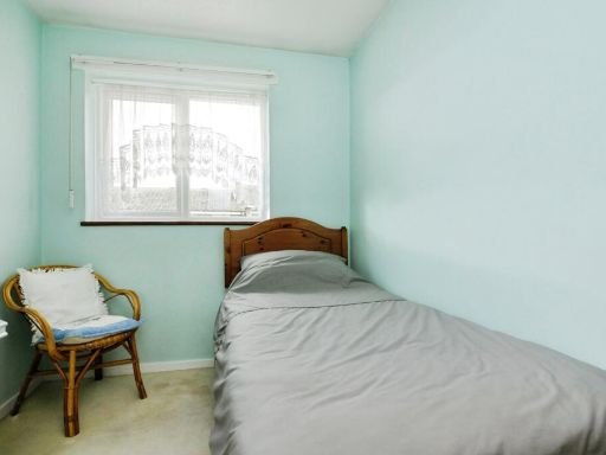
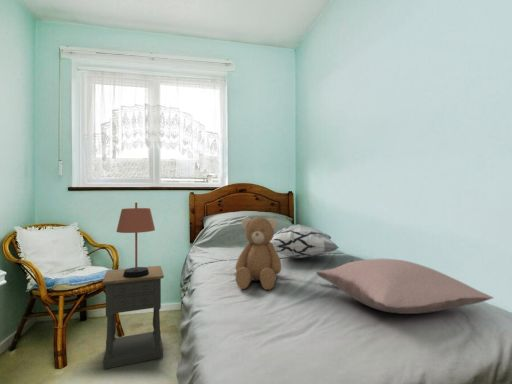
+ pillow [316,258,494,315]
+ decorative pillow [270,223,340,260]
+ teddy bear [235,216,282,291]
+ table lamp [115,202,156,278]
+ nightstand [101,265,165,370]
